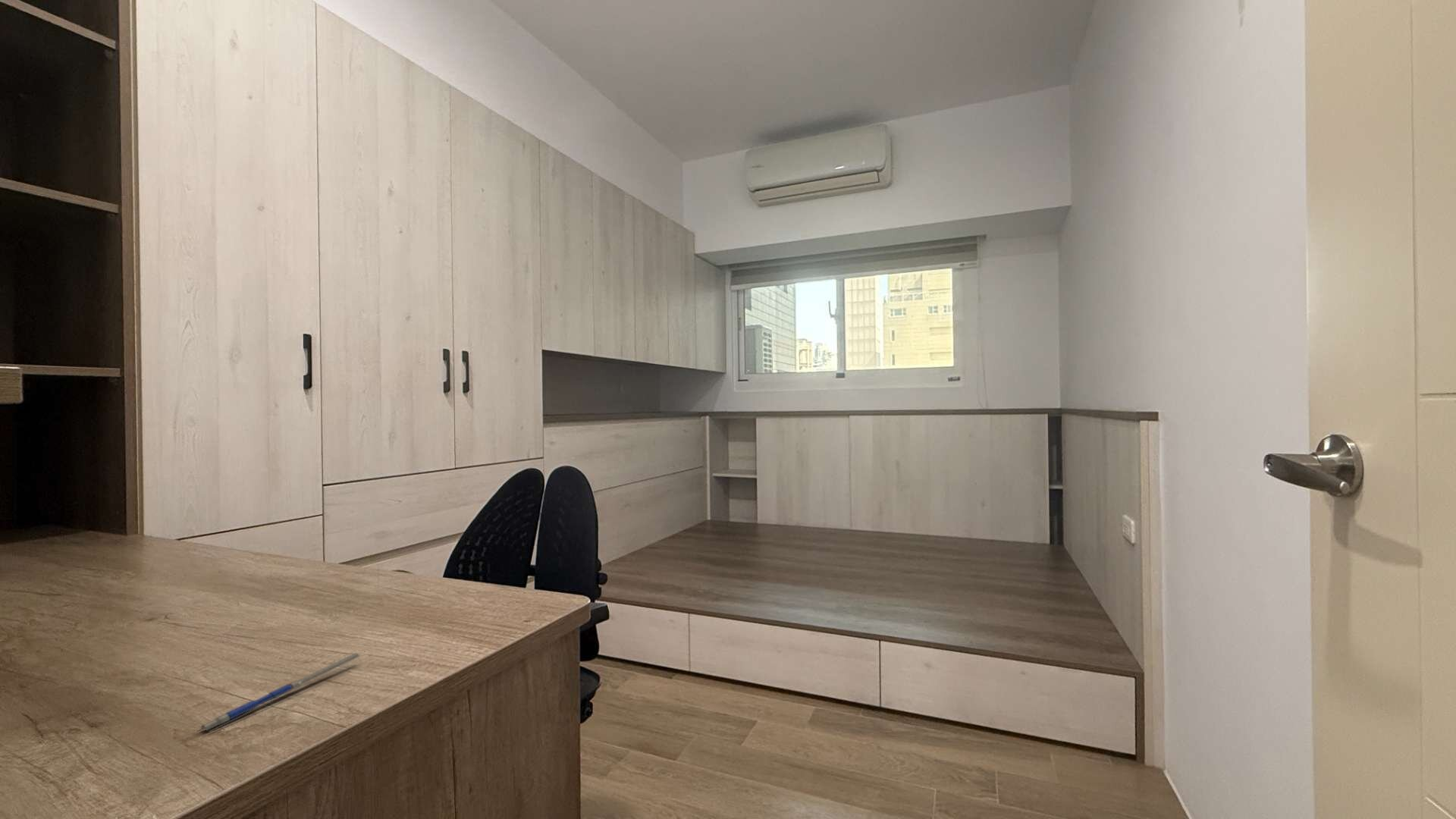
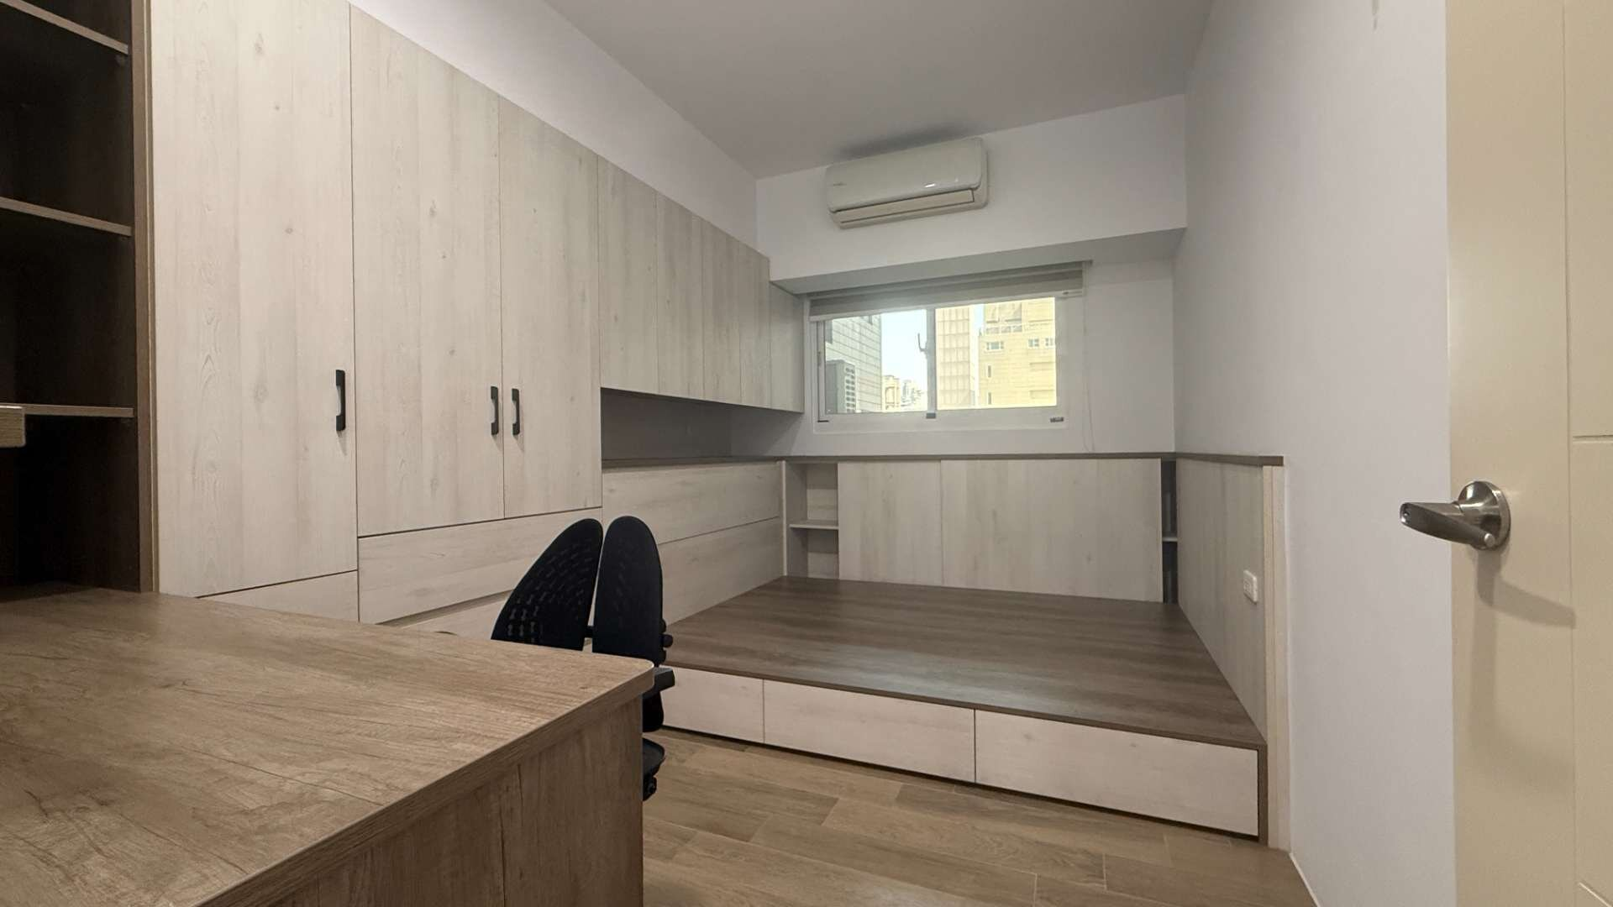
- pen [197,652,362,733]
